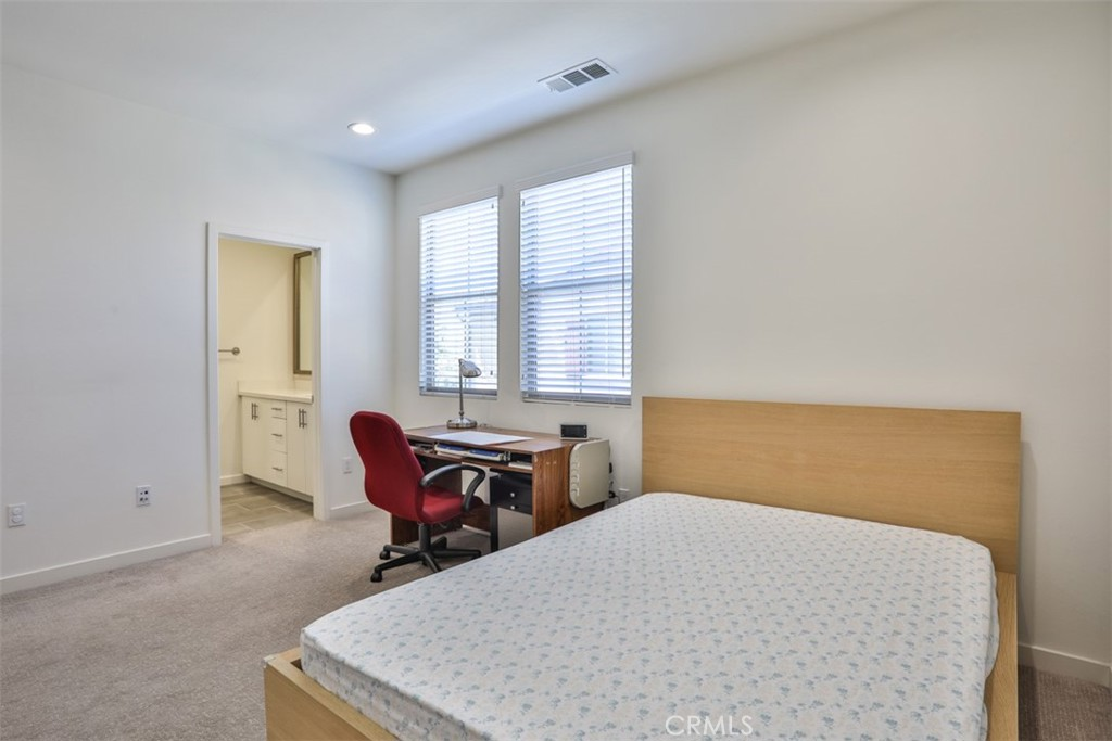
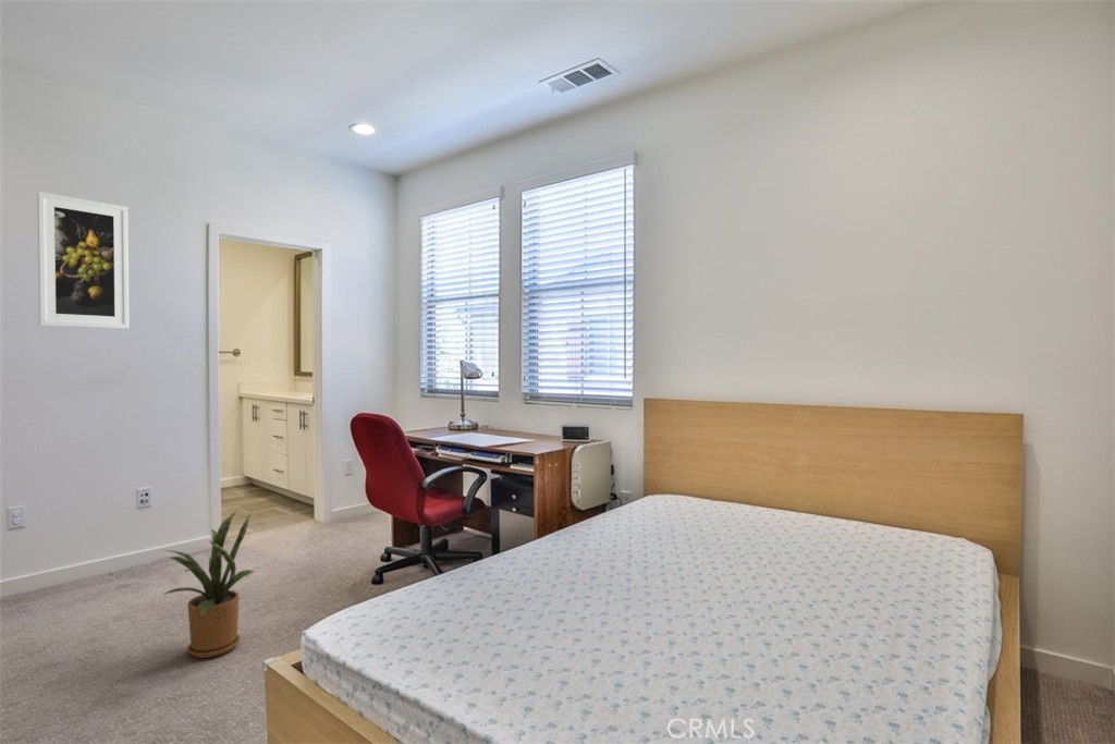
+ house plant [158,511,255,659]
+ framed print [36,191,131,330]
